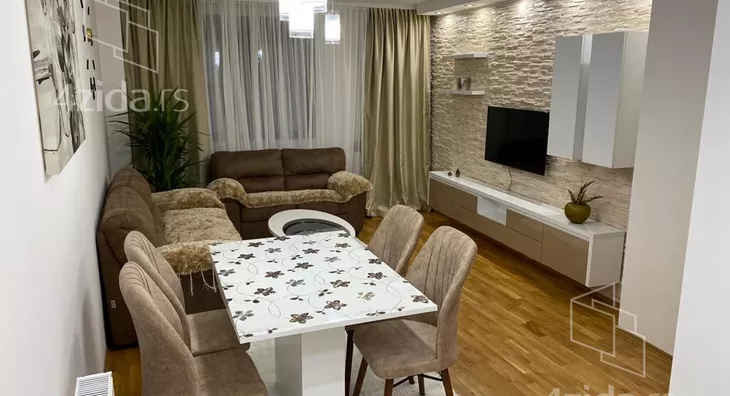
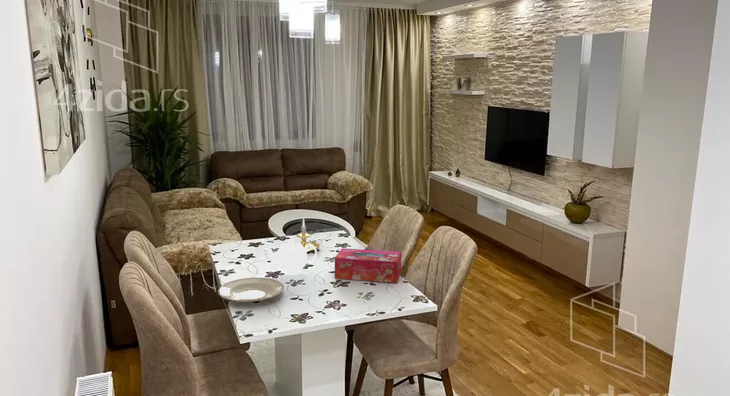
+ plate [217,277,285,303]
+ teapot [264,239,318,274]
+ tissue box [334,247,402,284]
+ candle holder [296,217,326,253]
